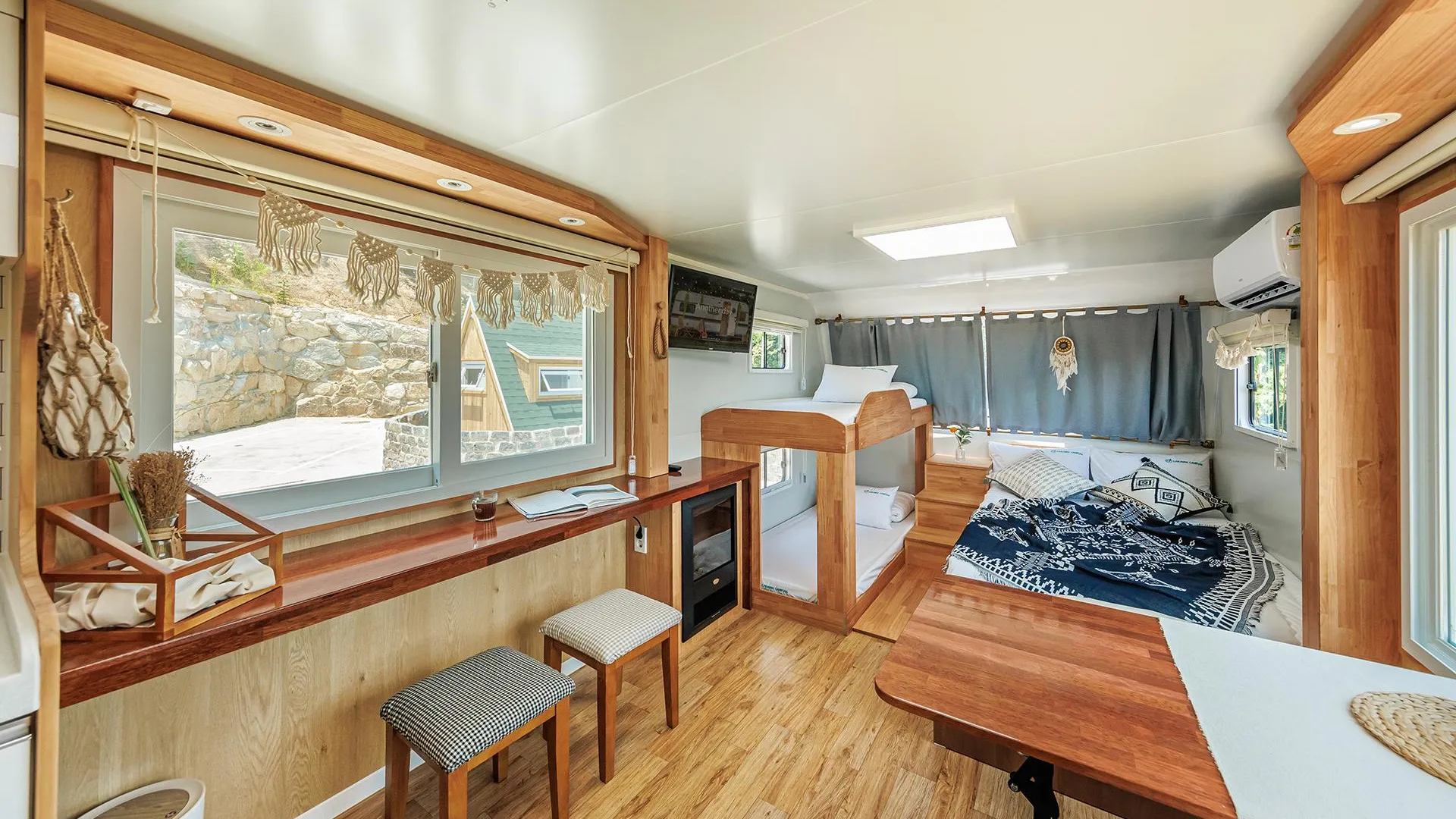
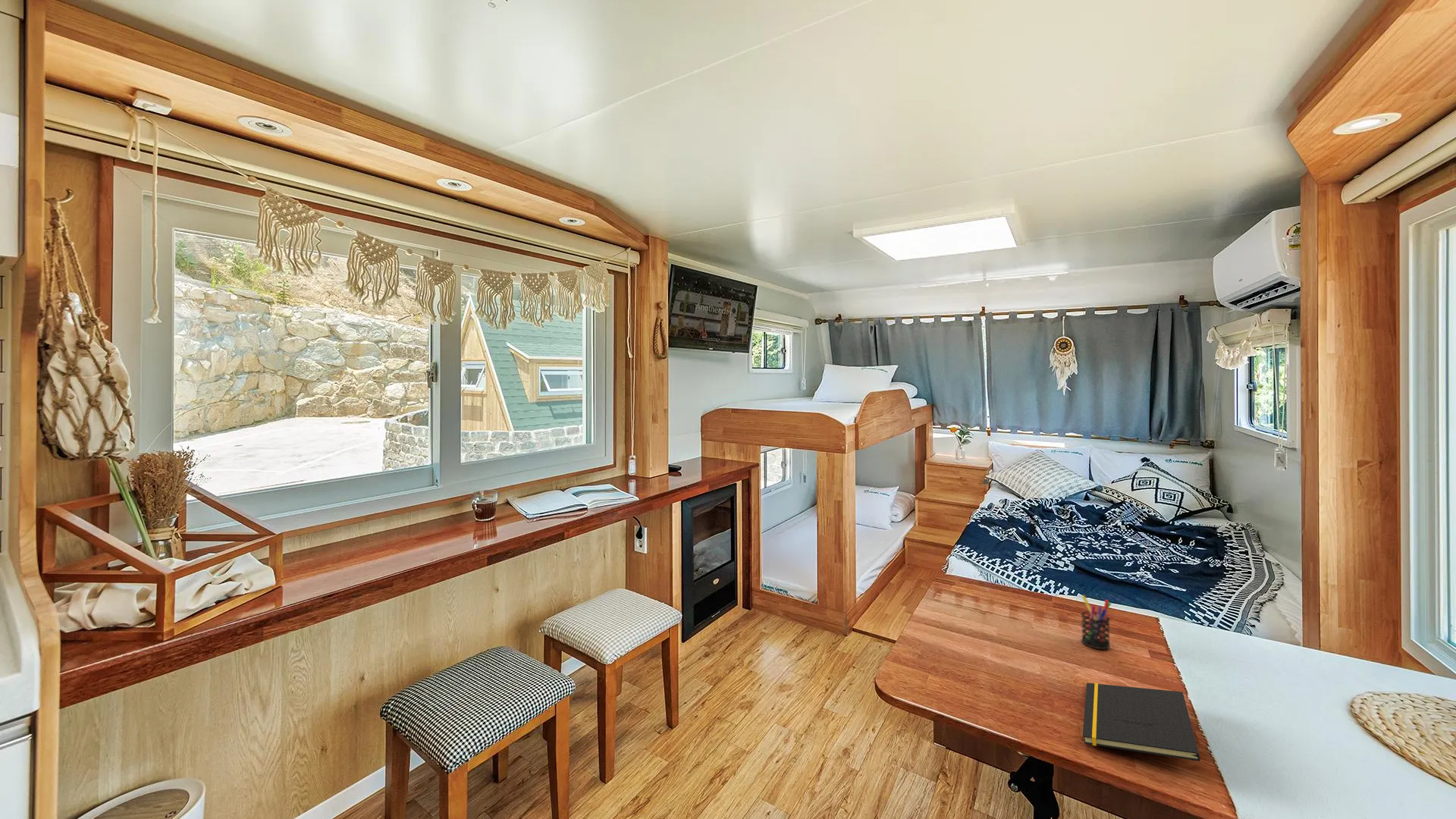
+ notepad [1082,682,1201,762]
+ pen holder [1081,595,1112,650]
